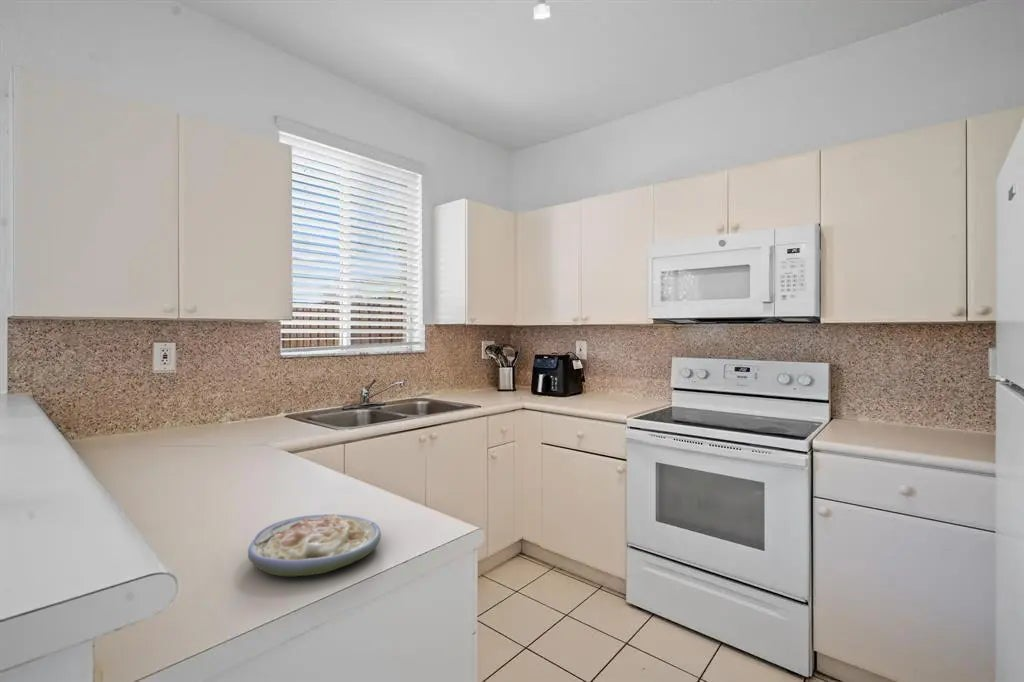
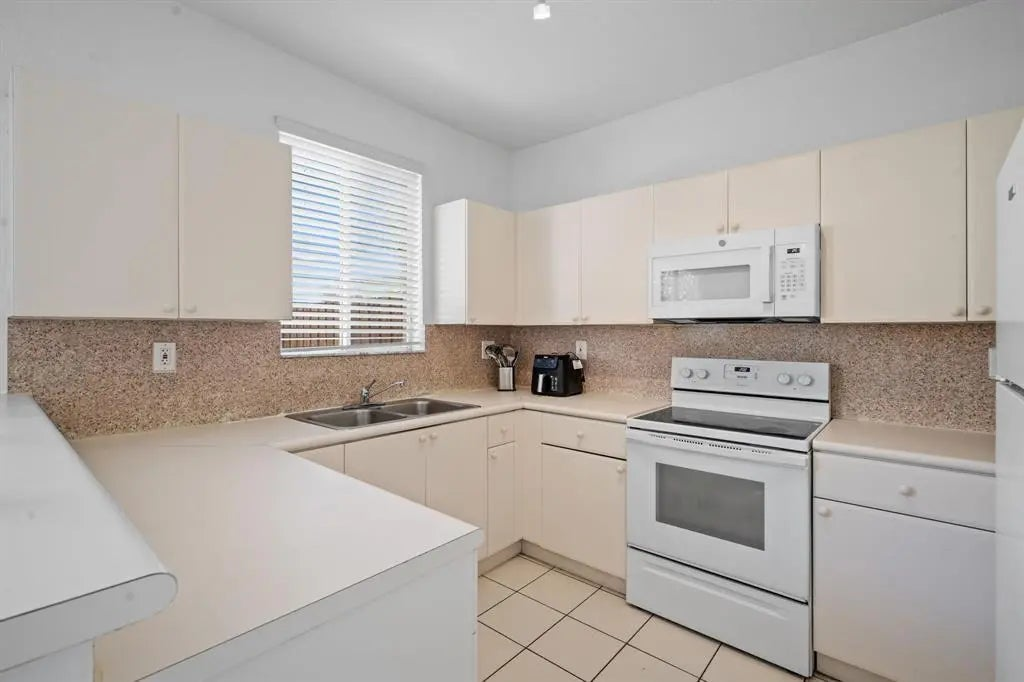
- soup [247,513,382,577]
